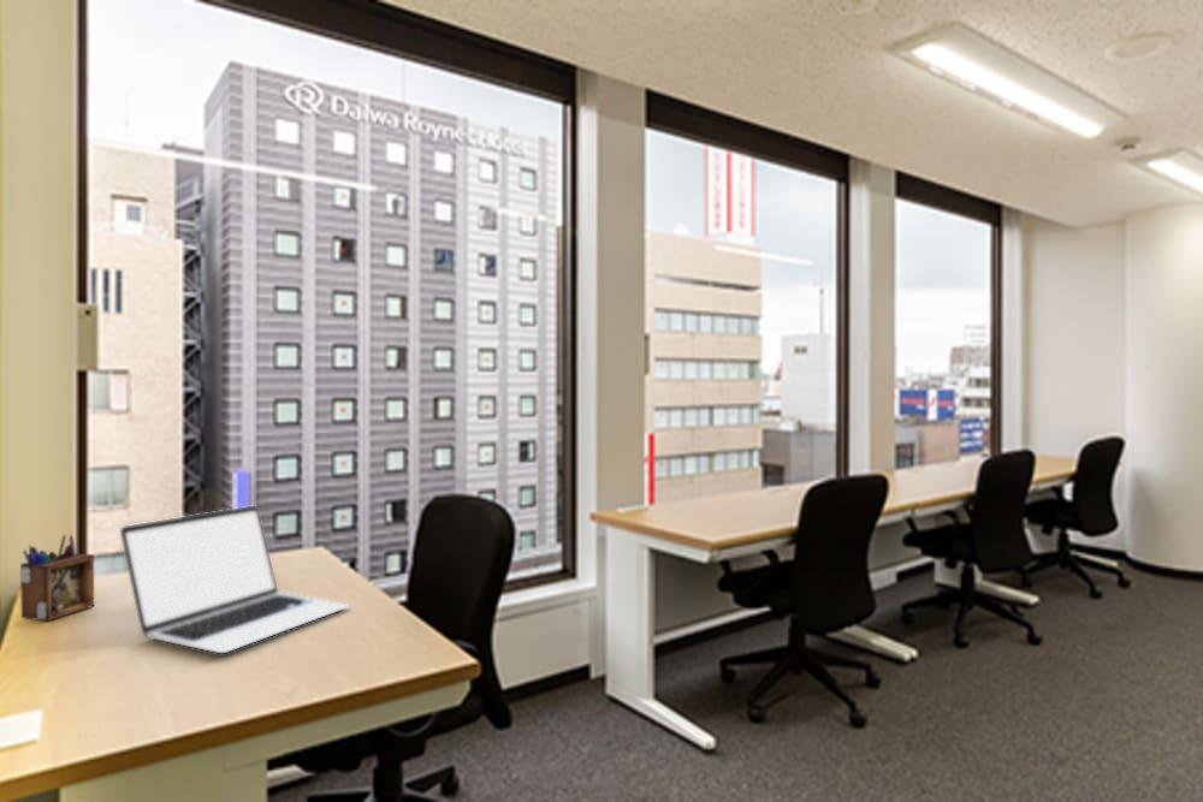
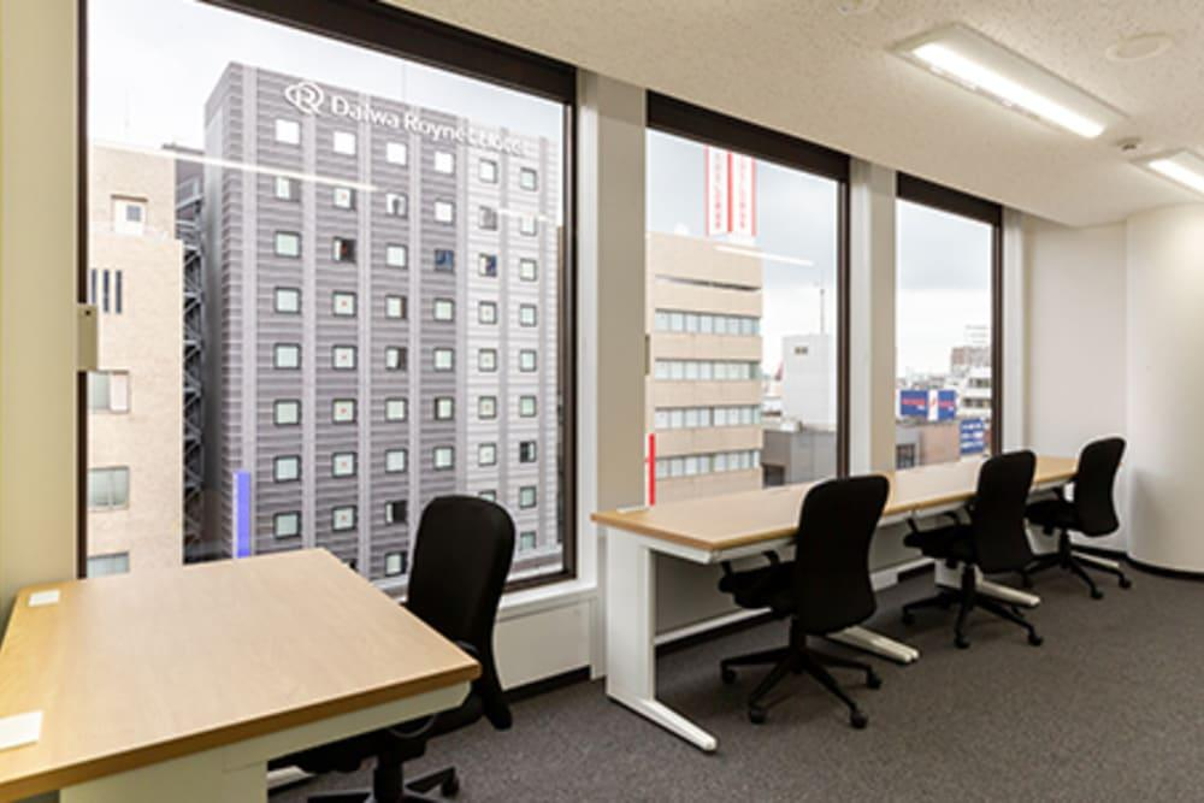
- desk organizer [19,534,95,622]
- laptop [119,504,351,654]
